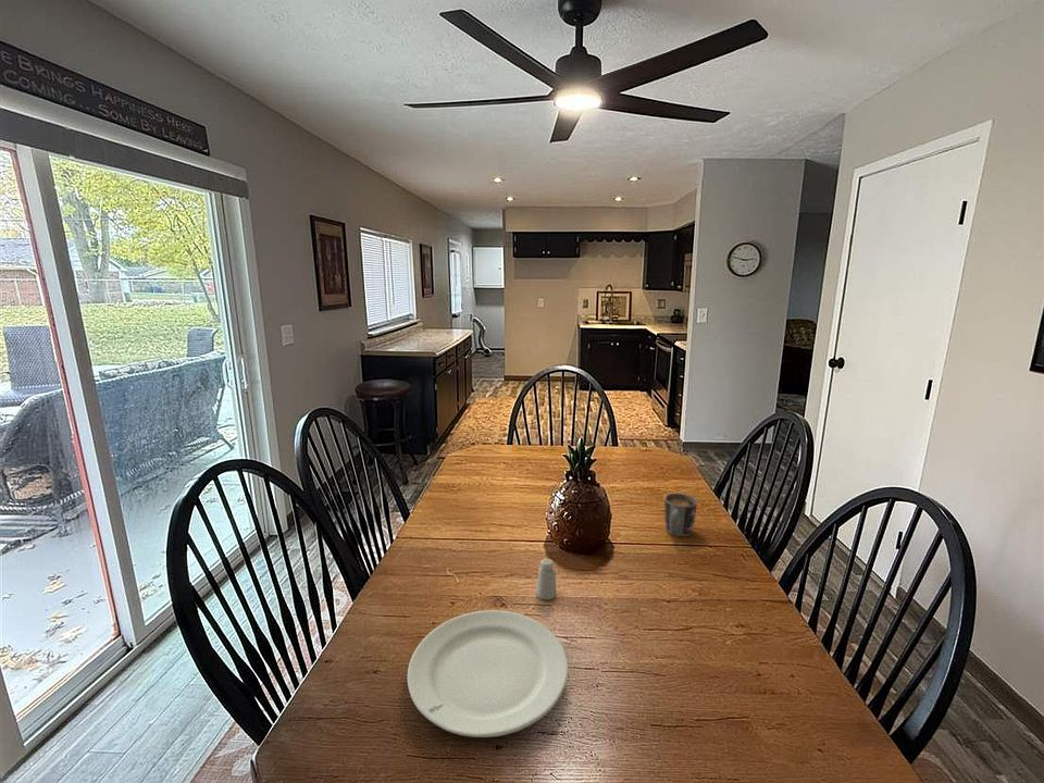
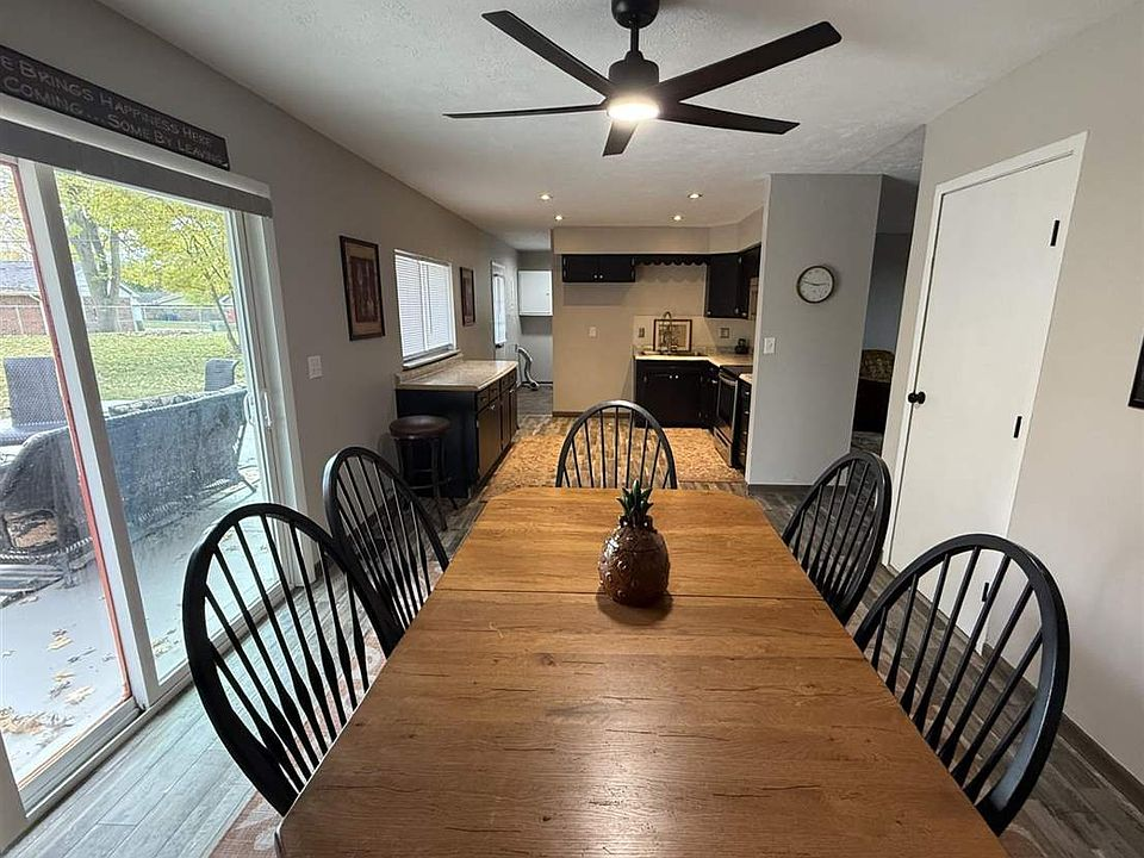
- saltshaker [535,558,558,600]
- mug [663,493,698,537]
- chinaware [407,609,569,738]
